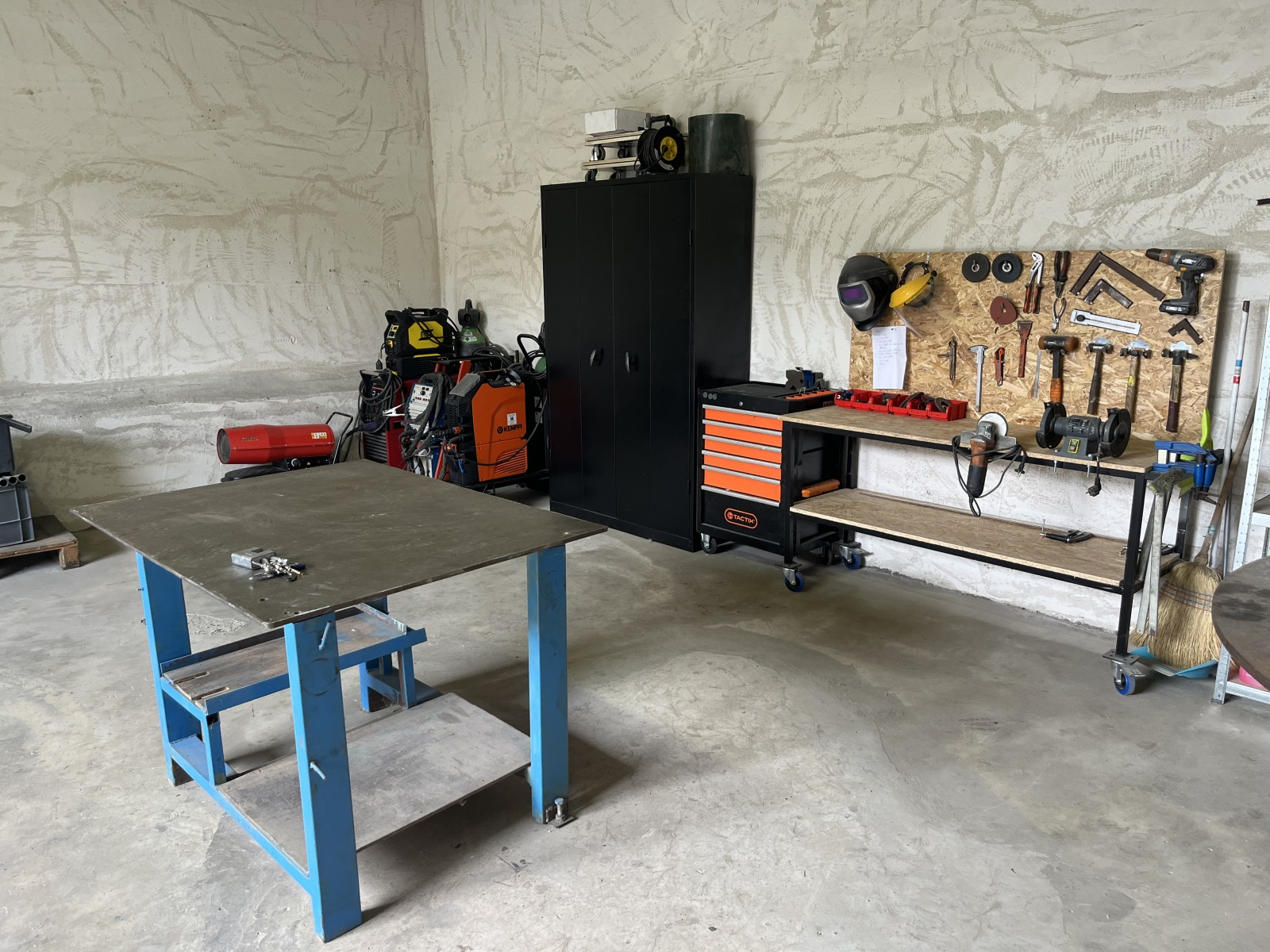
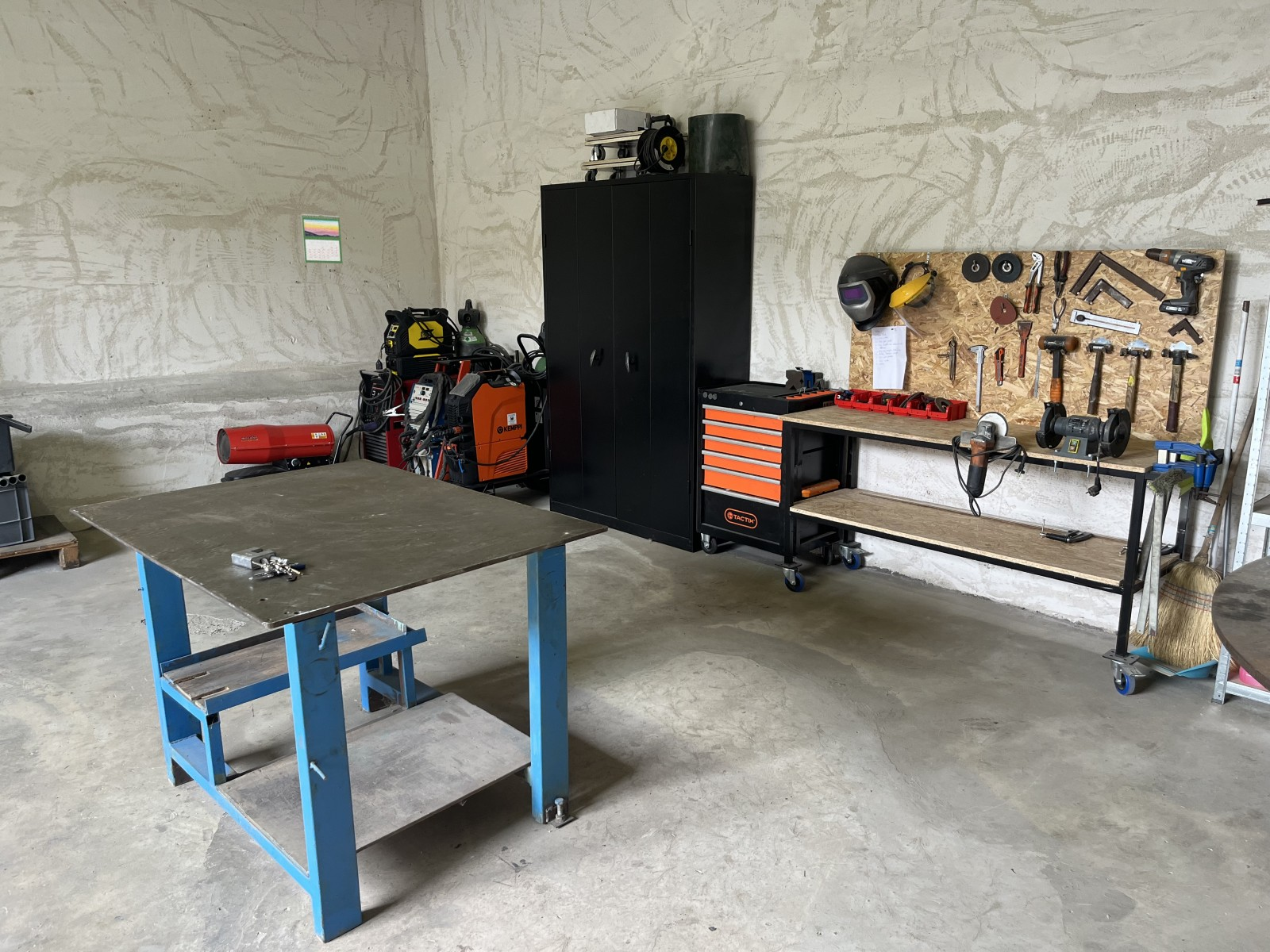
+ calendar [301,213,343,264]
